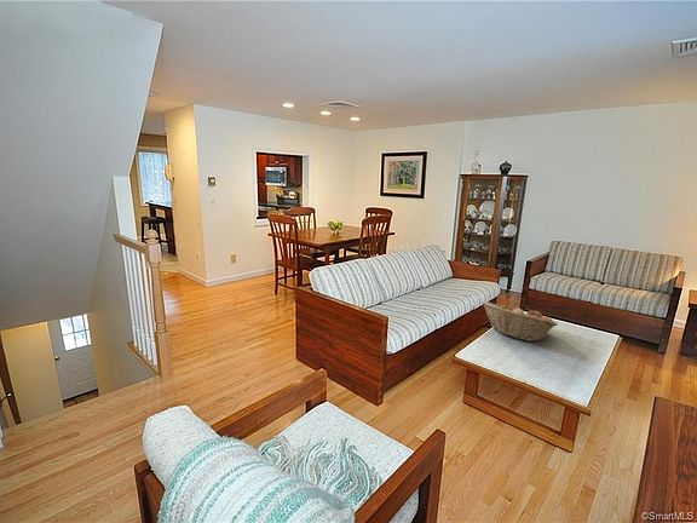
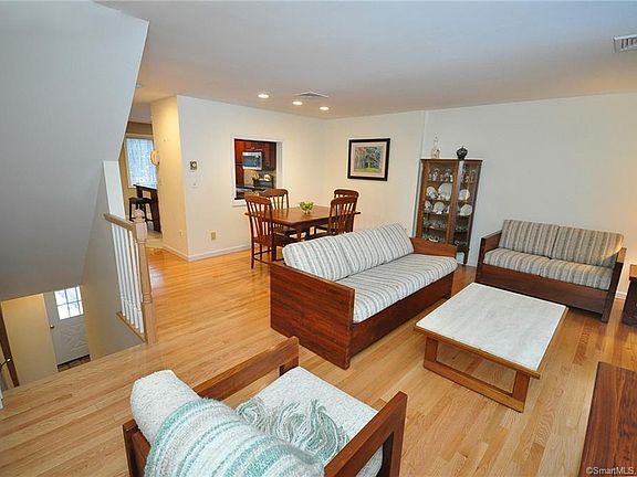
- fruit basket [480,300,559,343]
